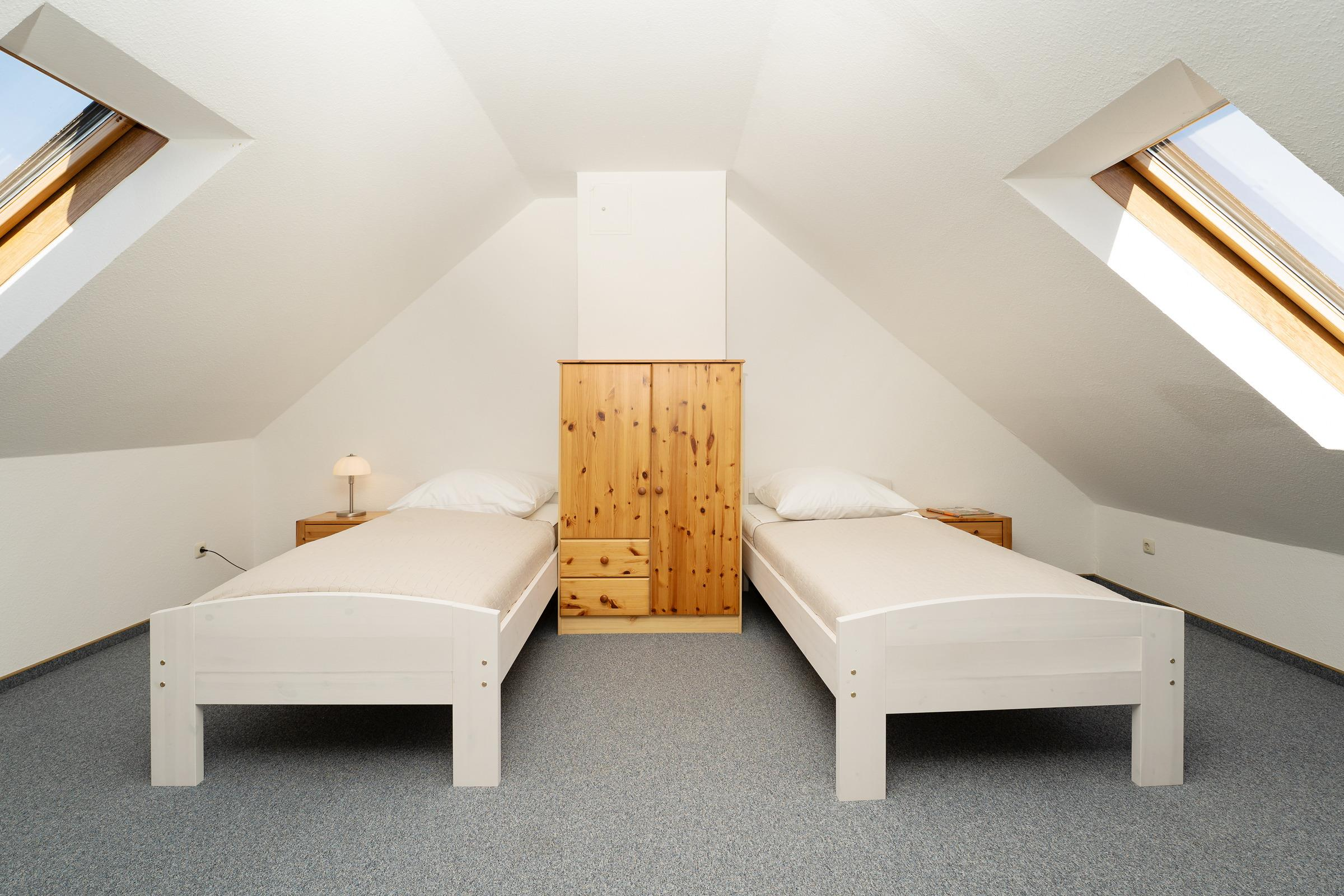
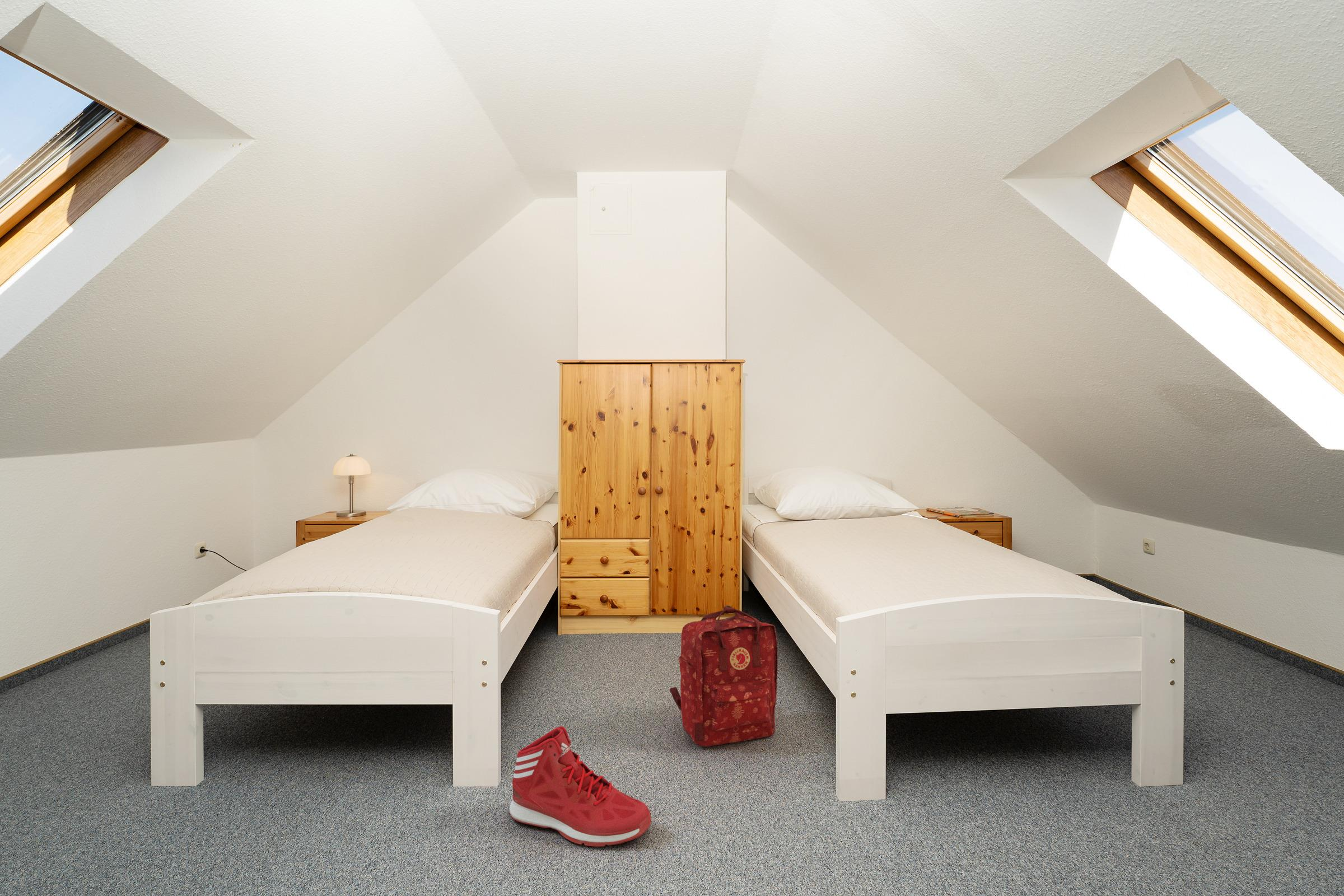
+ sneaker [509,726,652,847]
+ backpack [669,605,778,748]
